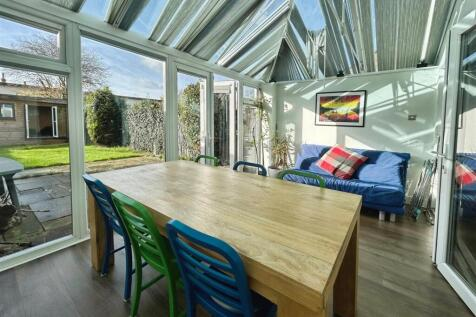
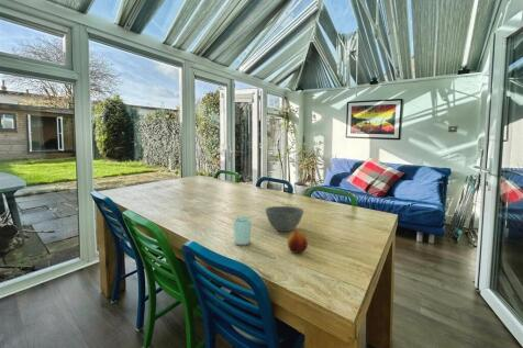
+ cup [233,215,253,246]
+ fruit [287,231,309,255]
+ bowl [265,205,304,233]
